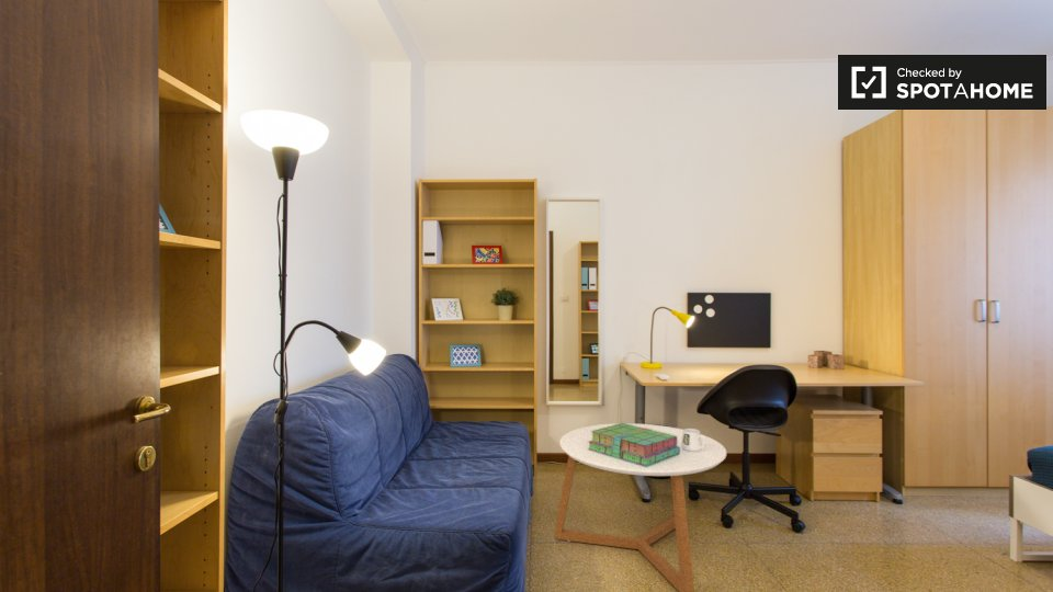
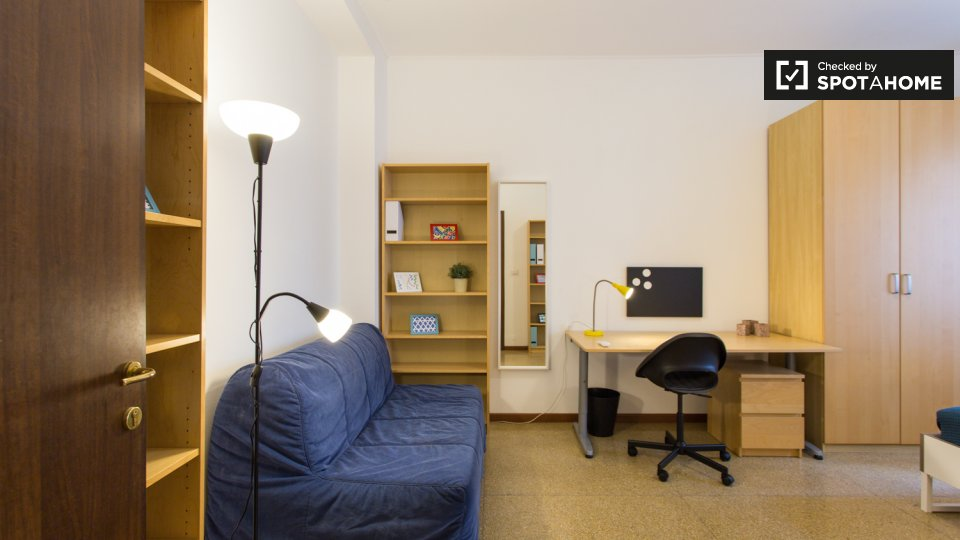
- stack of books [588,422,680,467]
- mug [681,428,705,452]
- coffee table [553,422,727,592]
